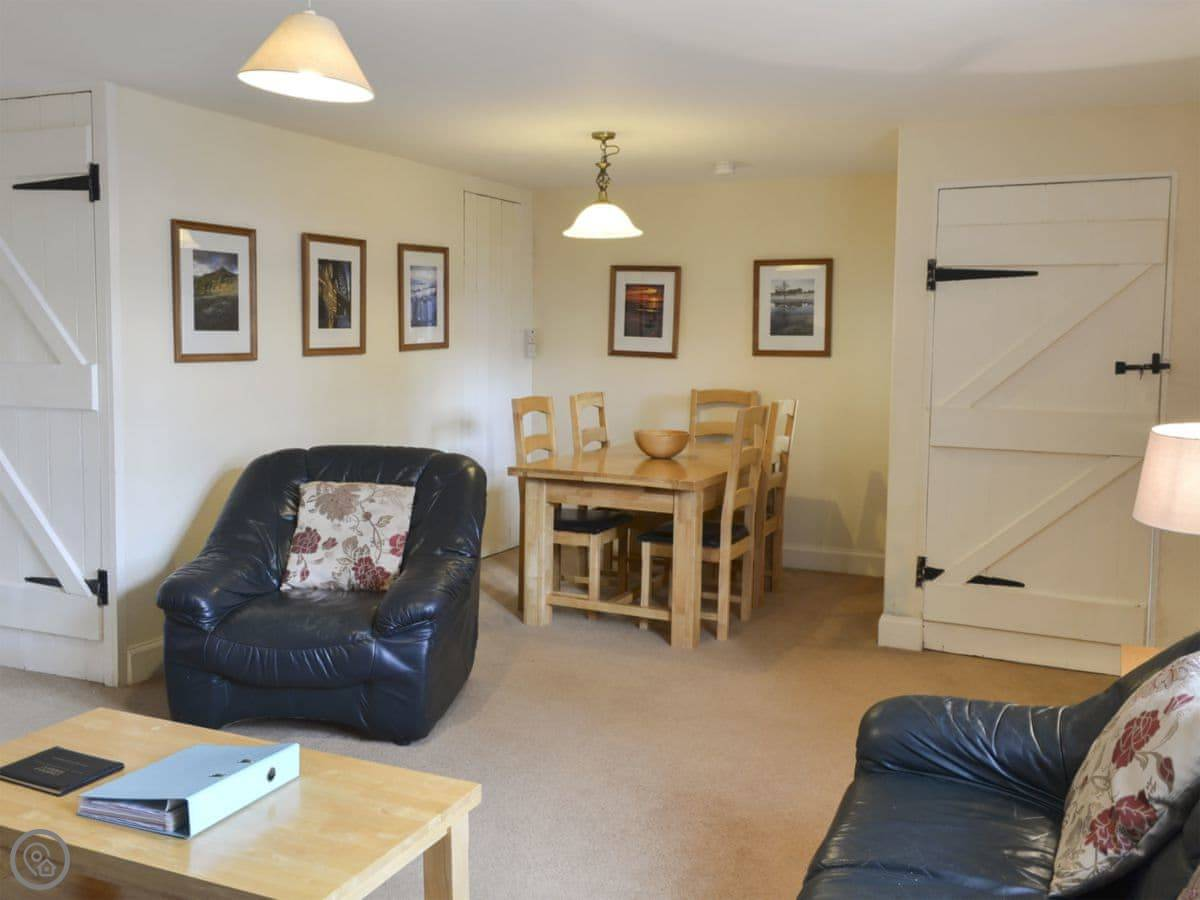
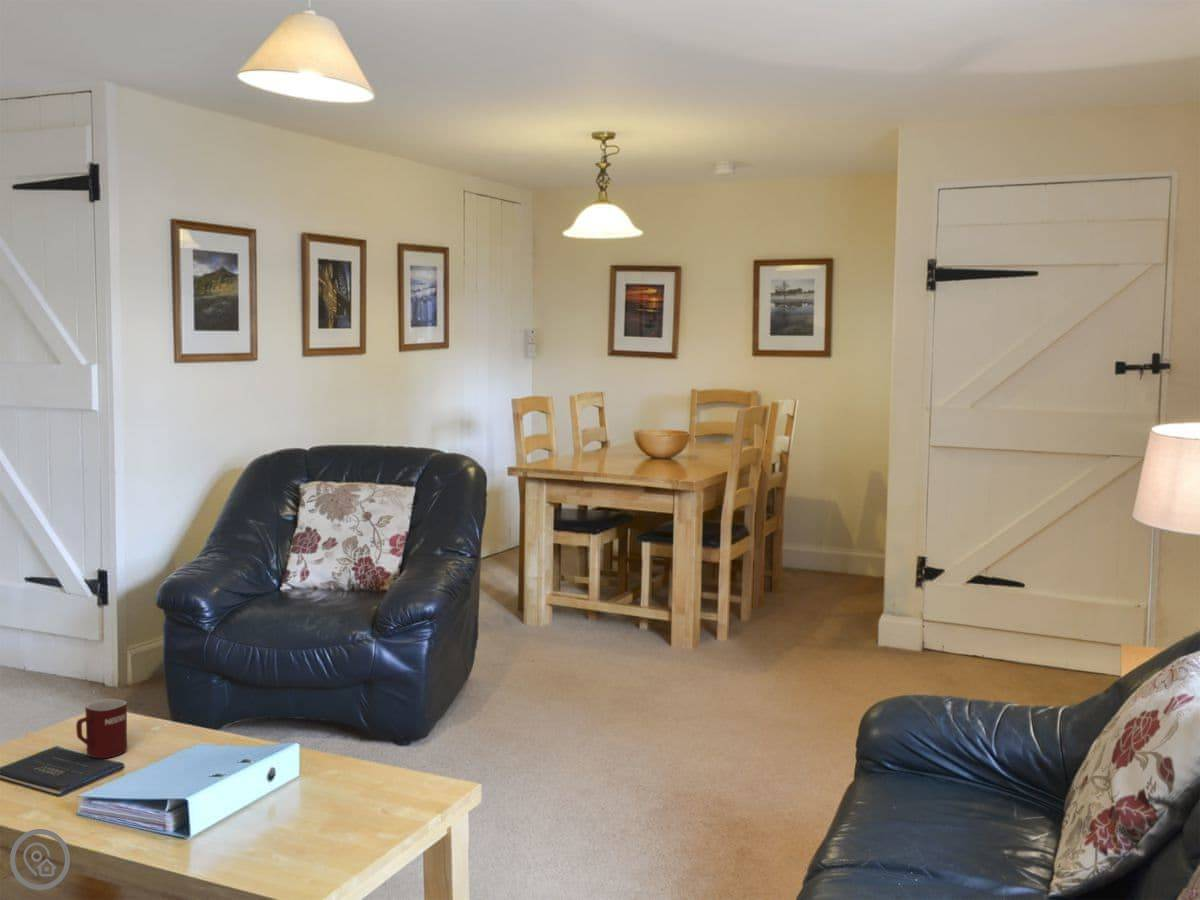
+ mug [75,698,128,759]
